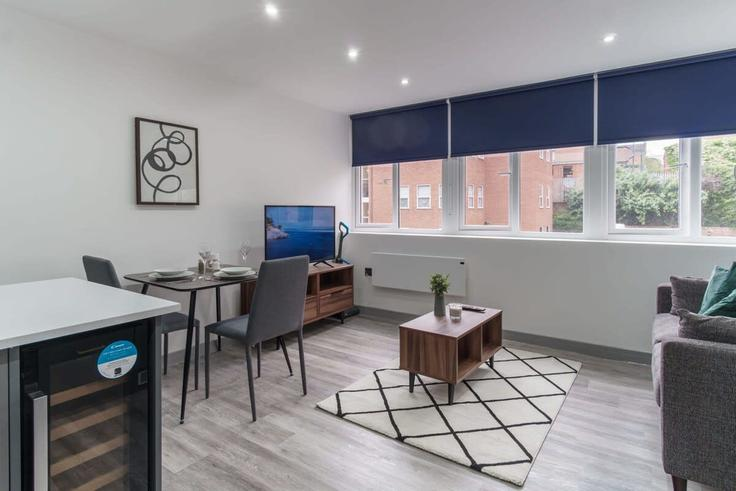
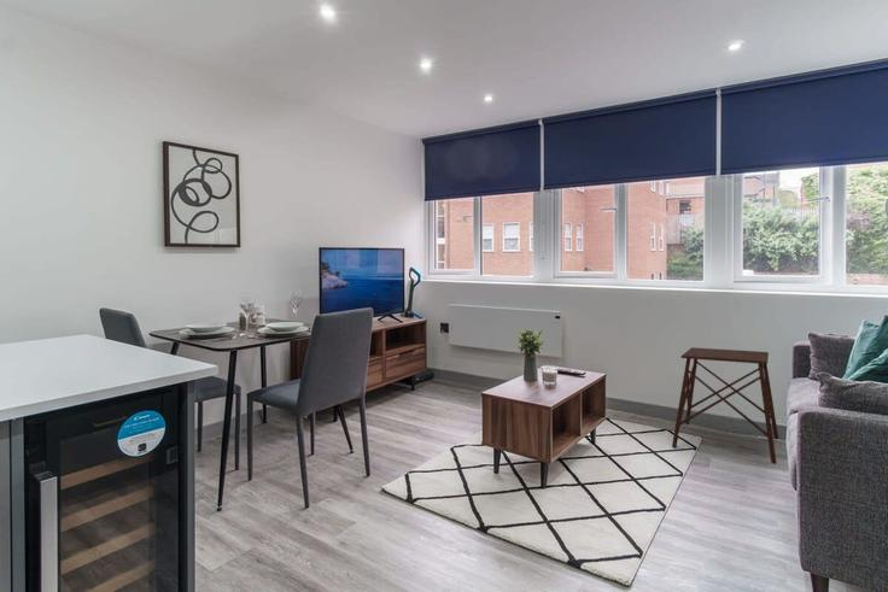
+ side table [671,346,779,465]
